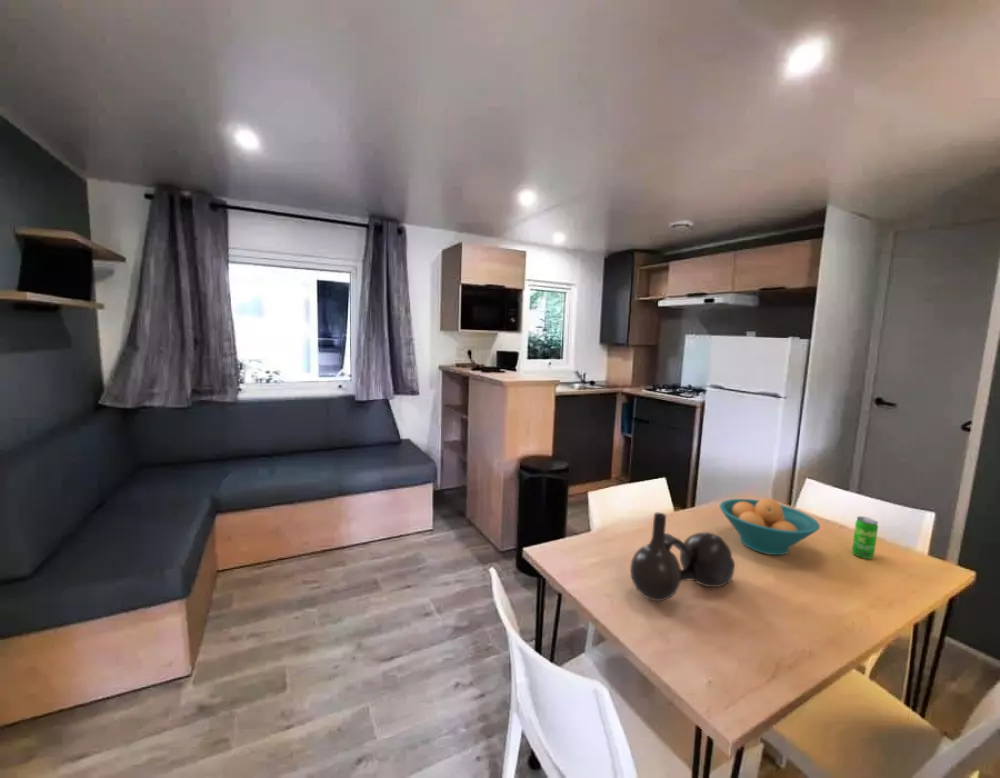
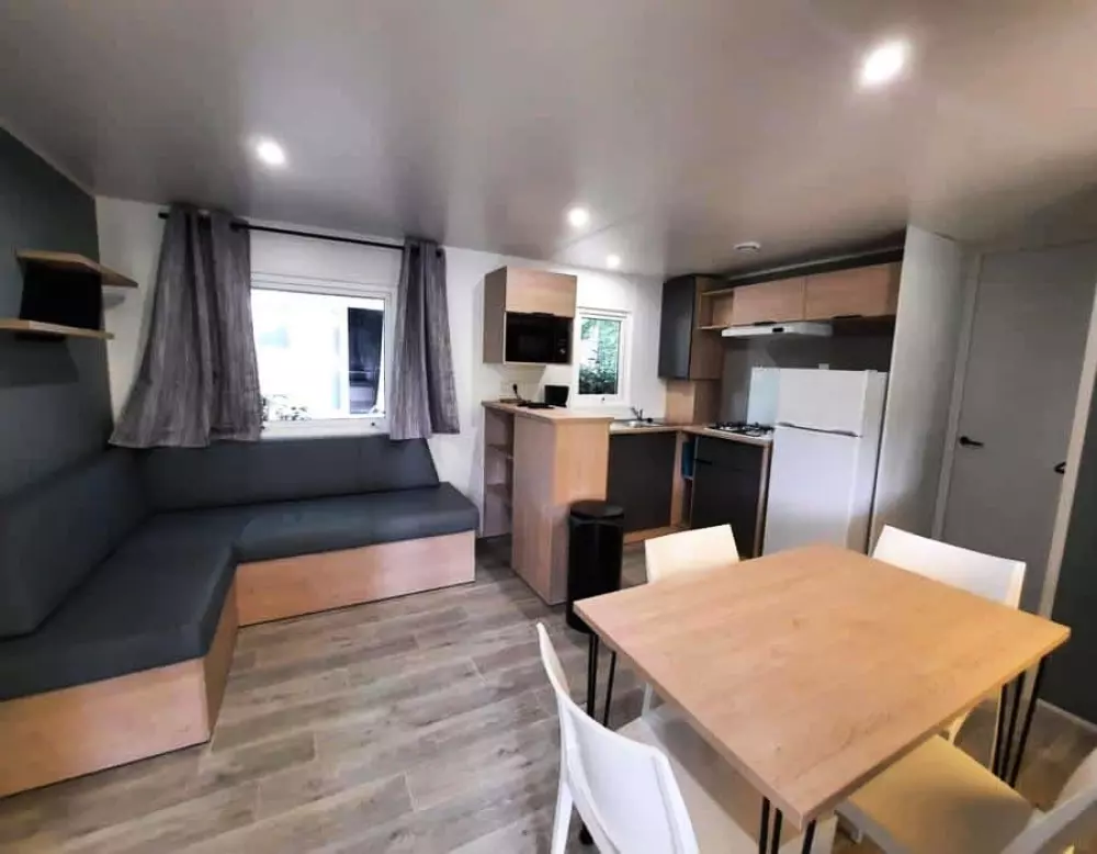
- fruit bowl [719,498,821,556]
- beverage can [851,516,879,560]
- decorative vase [629,512,736,602]
